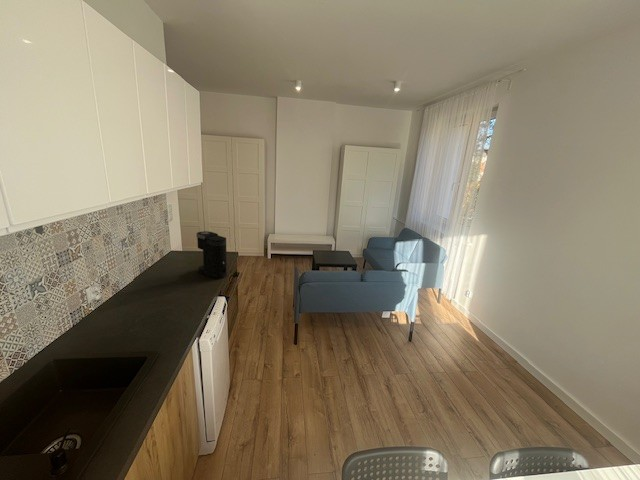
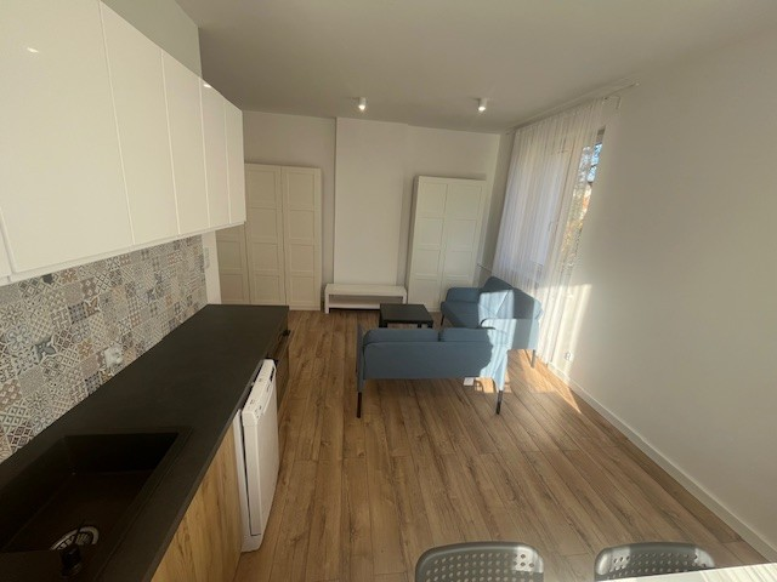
- coffee maker [195,230,228,280]
